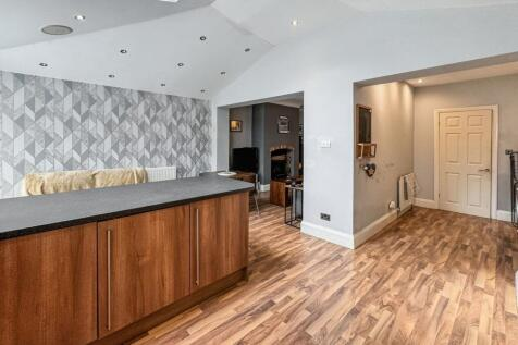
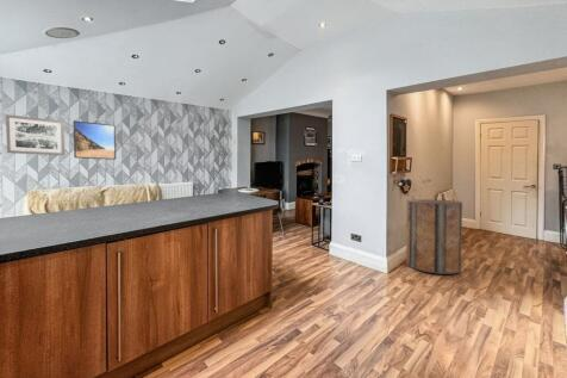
+ trash can [405,198,463,275]
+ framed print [73,119,117,161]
+ wall art [5,113,66,156]
